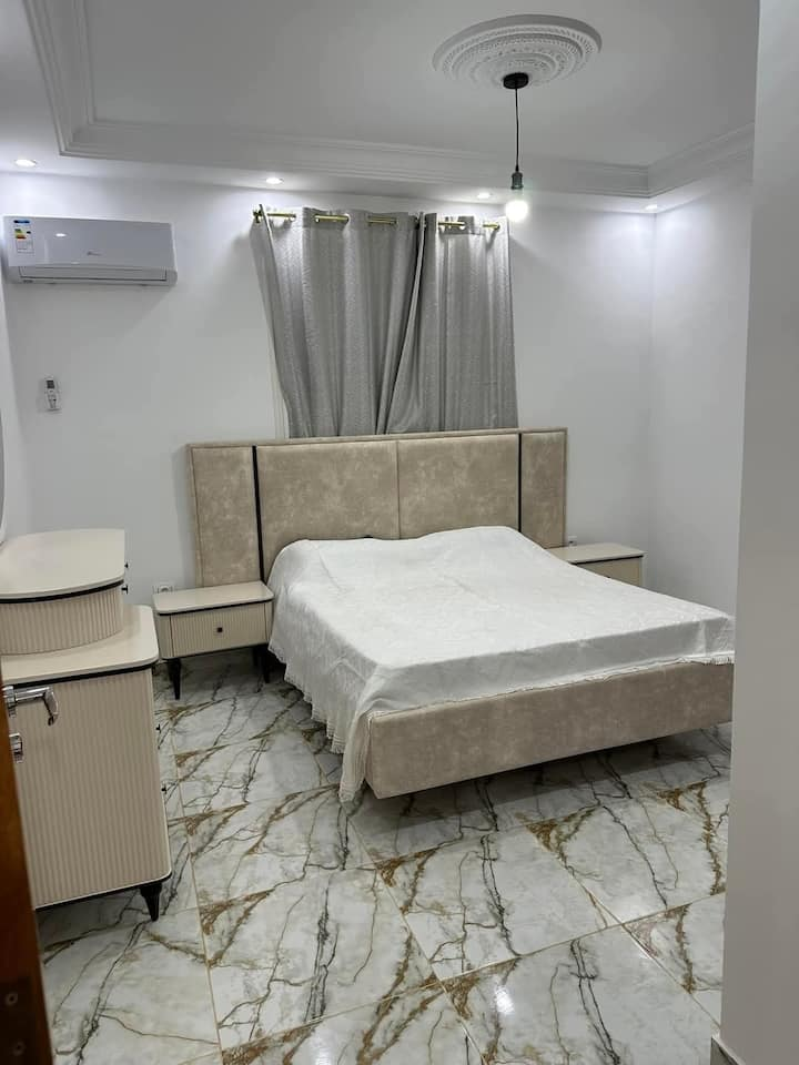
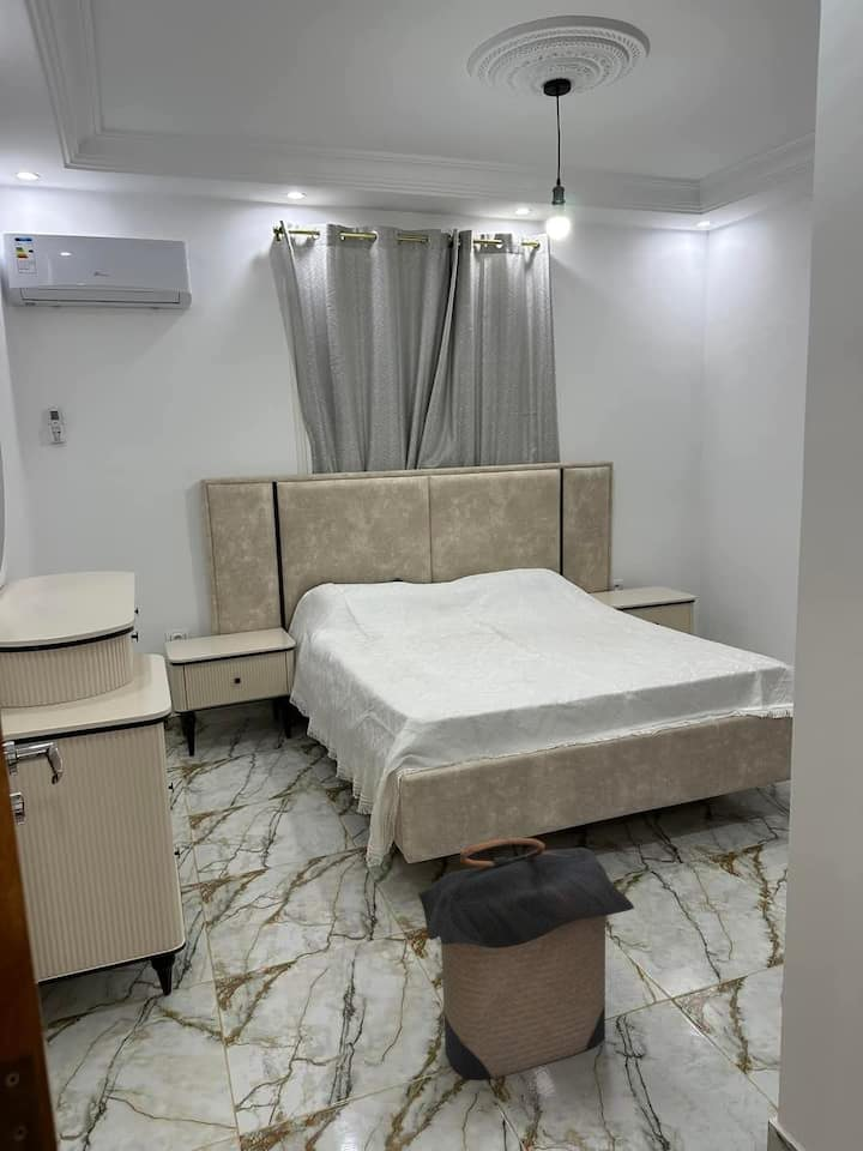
+ laundry hamper [416,837,635,1081]
